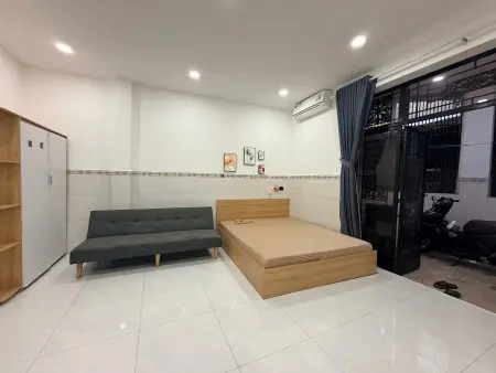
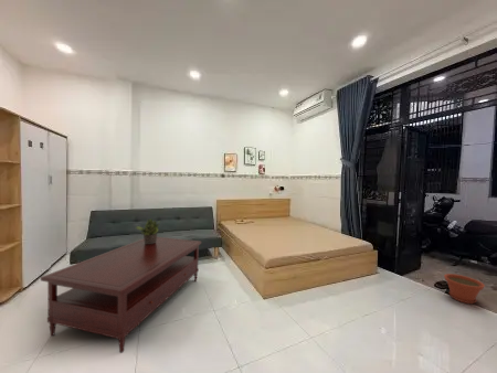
+ potted plant [135,217,161,244]
+ coffee table [40,236,202,354]
+ plant pot [443,273,486,305]
